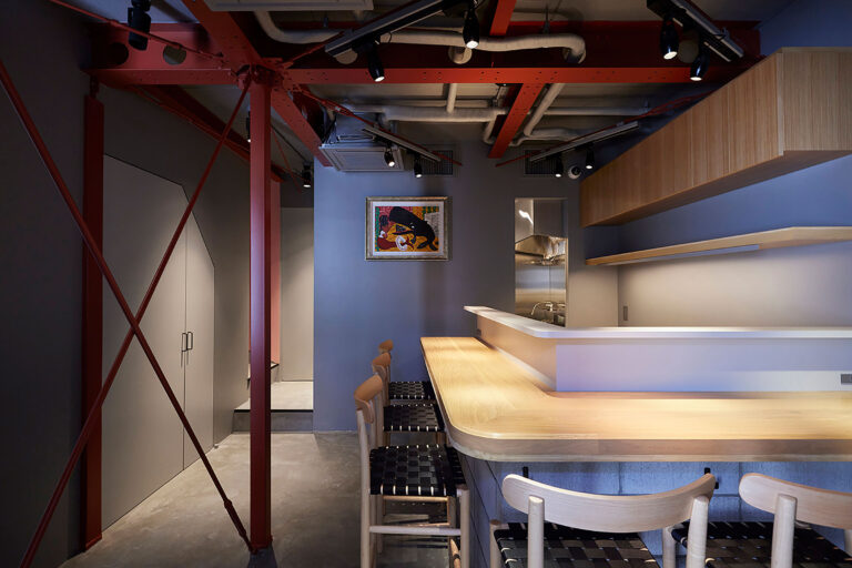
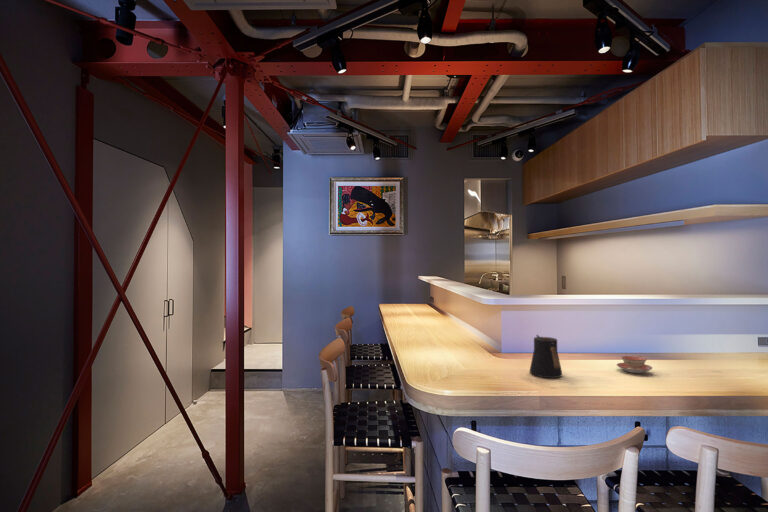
+ teacup [616,355,653,374]
+ kettle [529,334,563,379]
